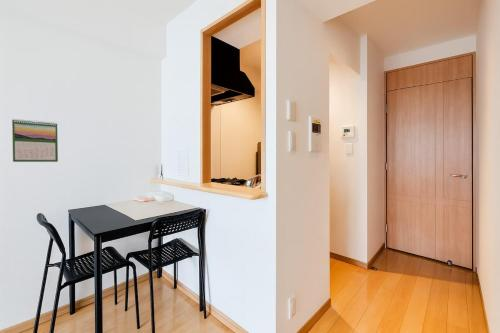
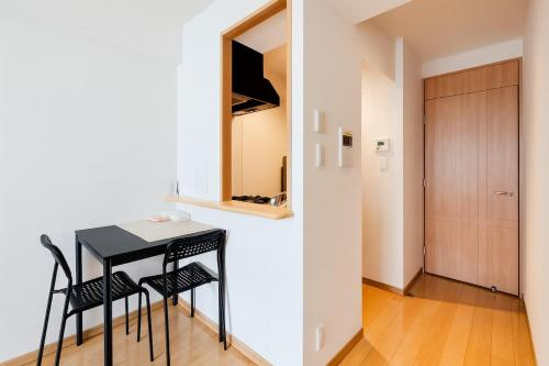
- calendar [11,118,59,163]
